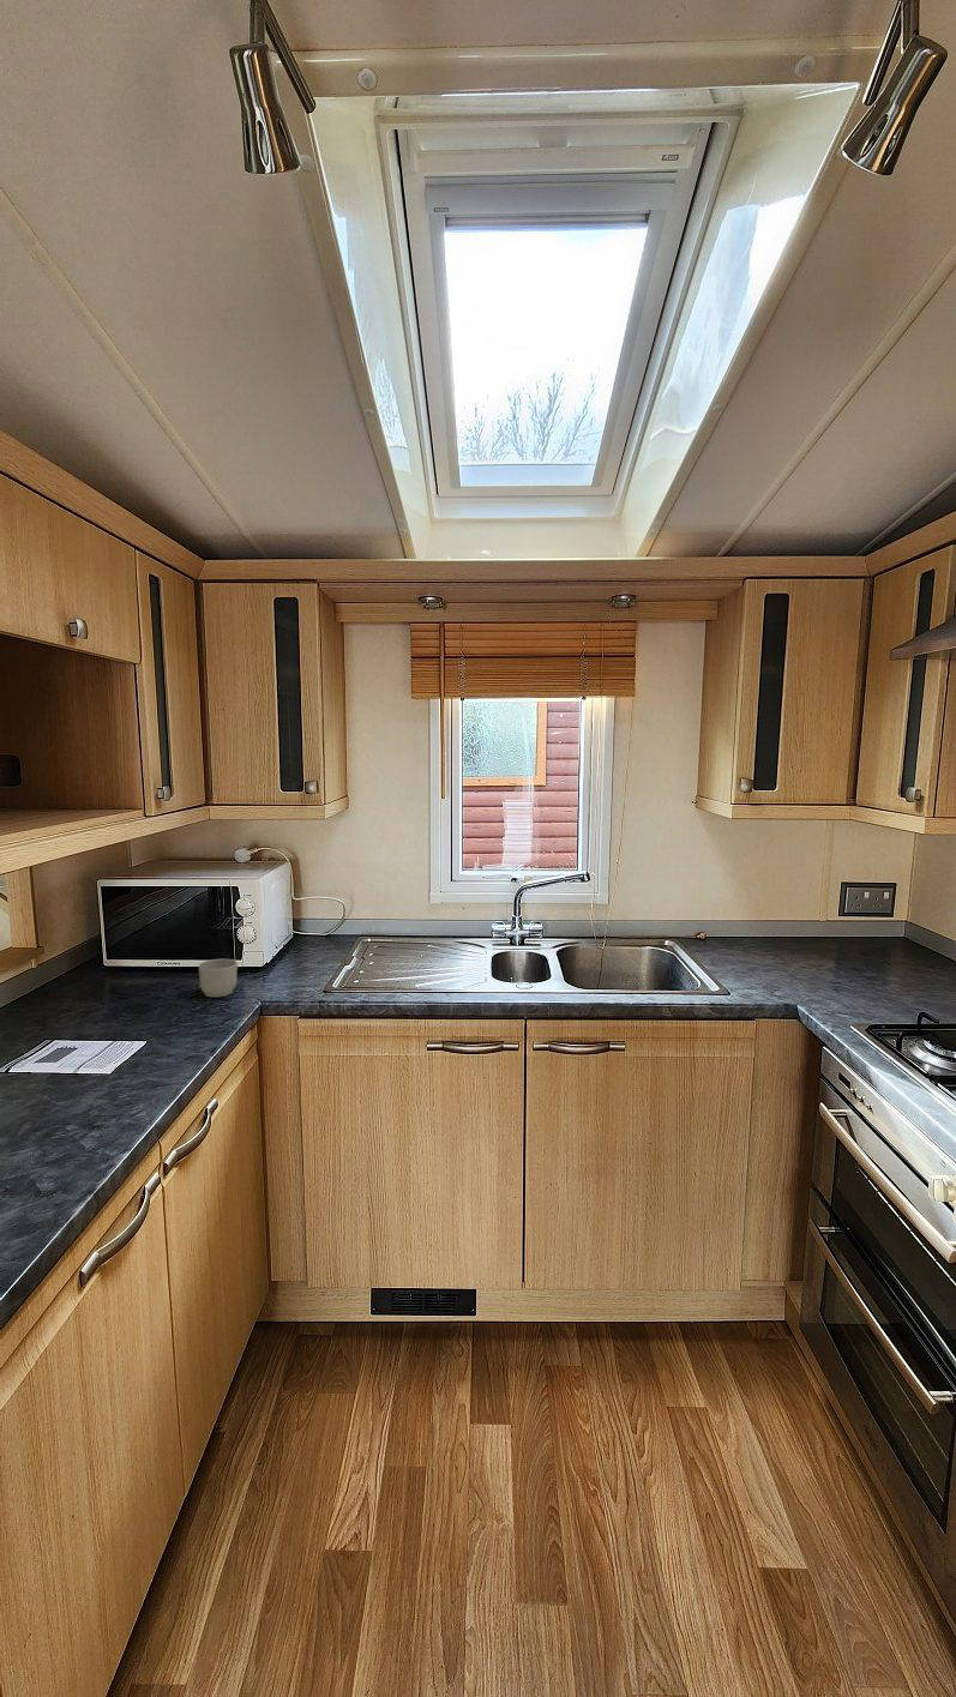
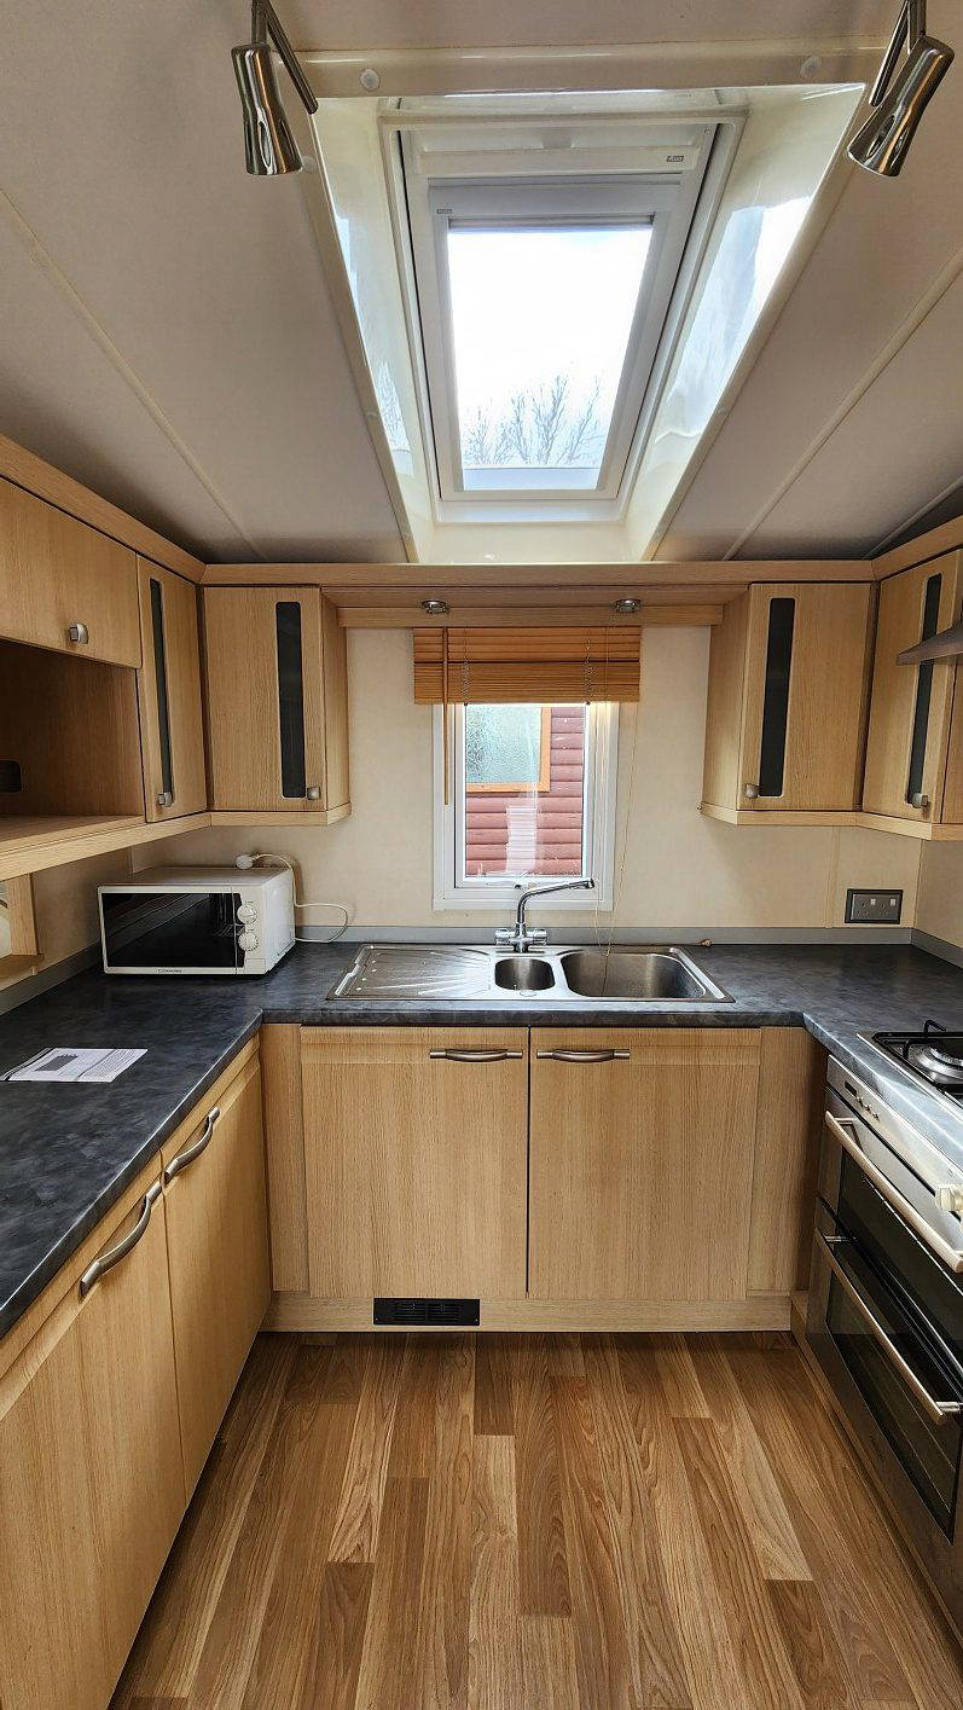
- mug [198,958,239,998]
